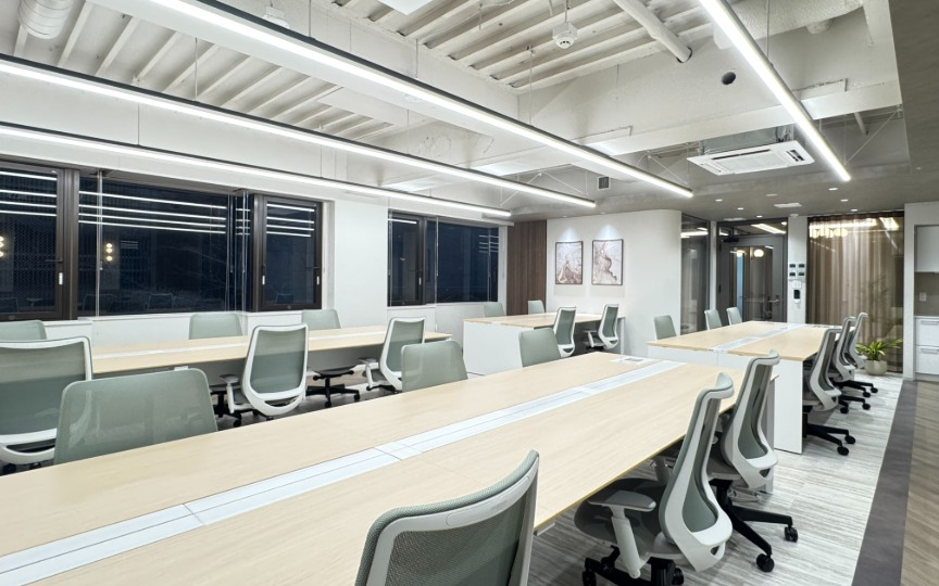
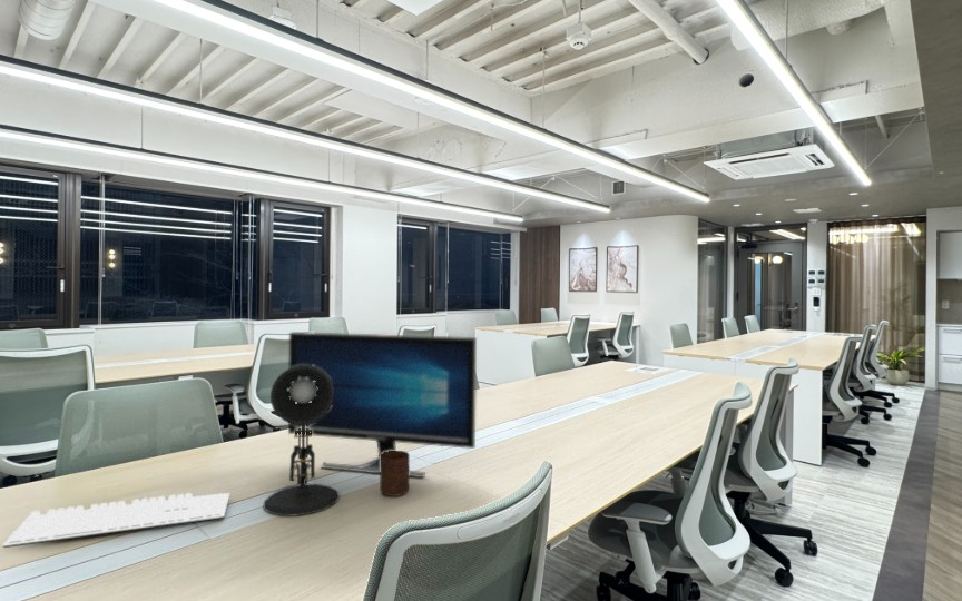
+ computer monitor [287,331,478,479]
+ keyboard [1,492,230,549]
+ desk lamp [263,365,341,516]
+ cup [379,450,411,497]
